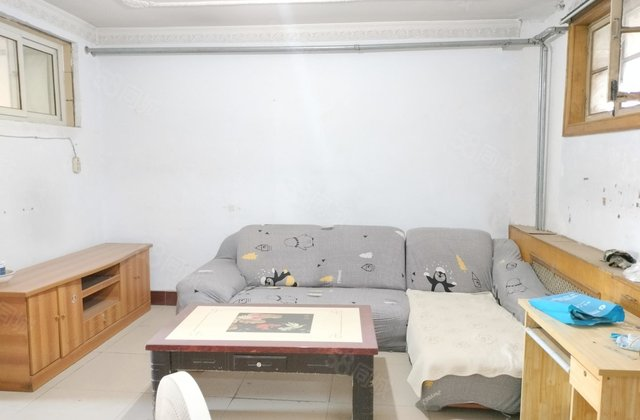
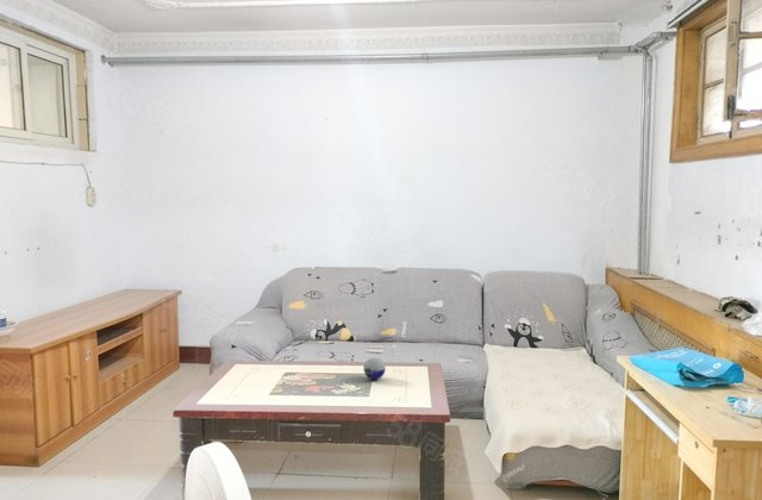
+ decorative orb [362,356,387,381]
